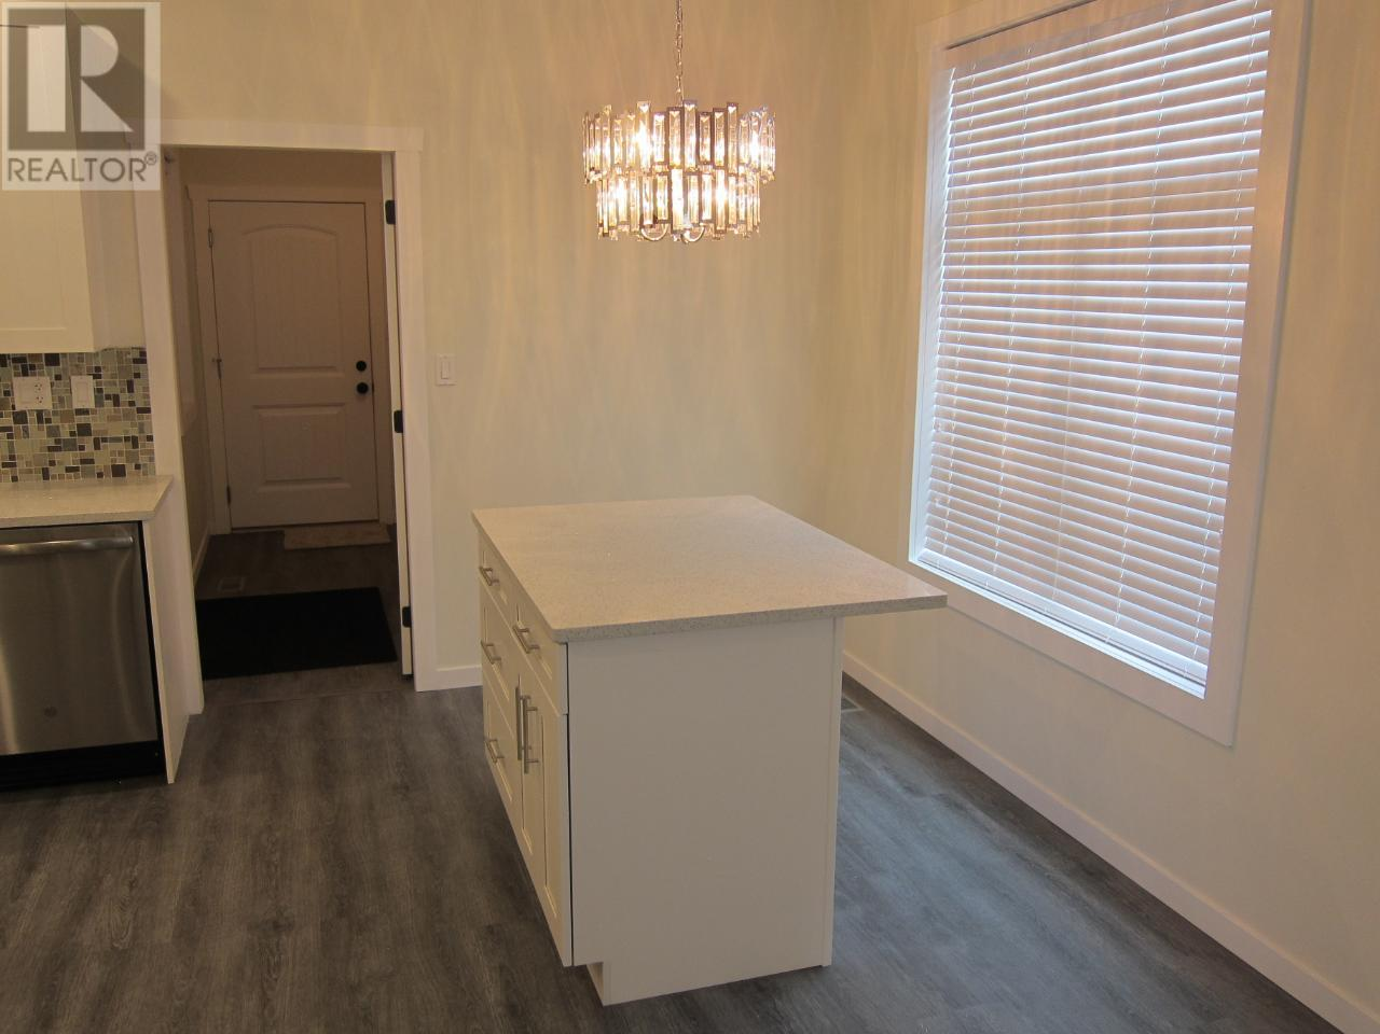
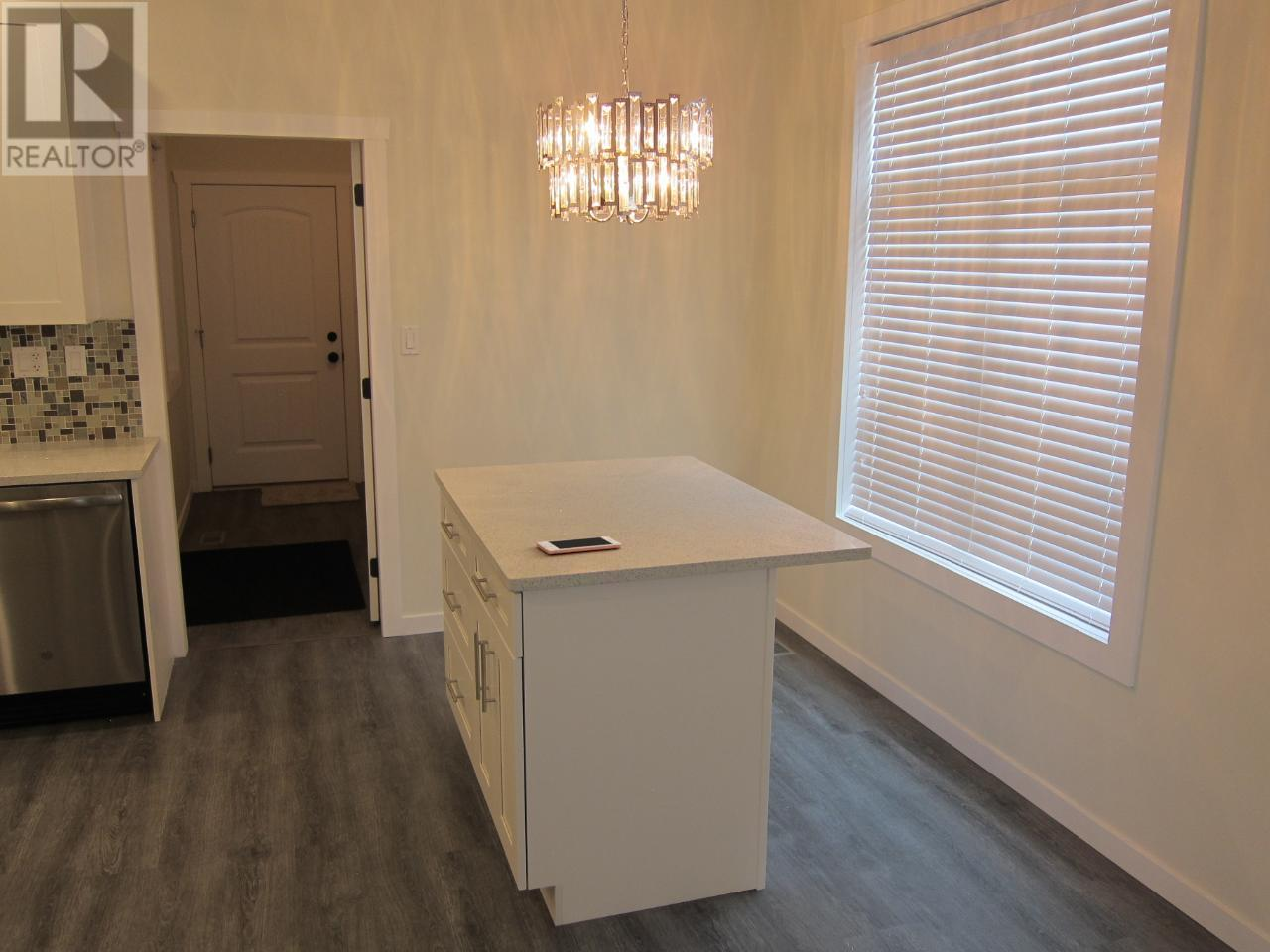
+ cell phone [536,535,622,555]
